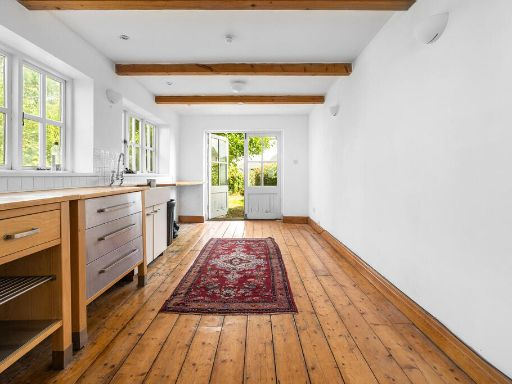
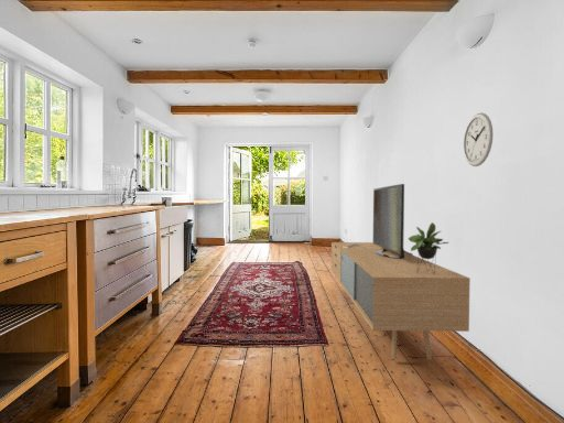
+ wall clock [463,111,495,167]
+ media console [330,183,471,361]
